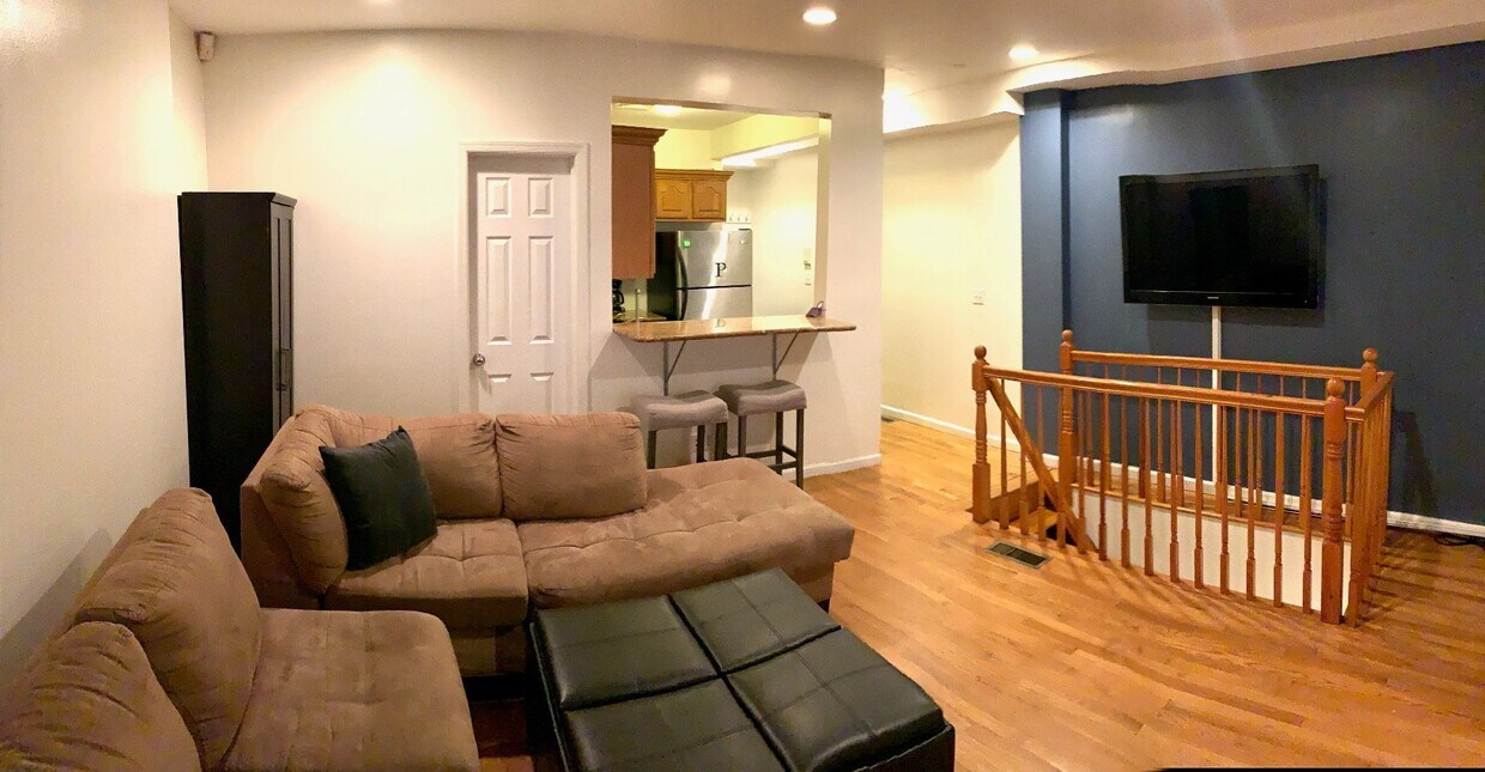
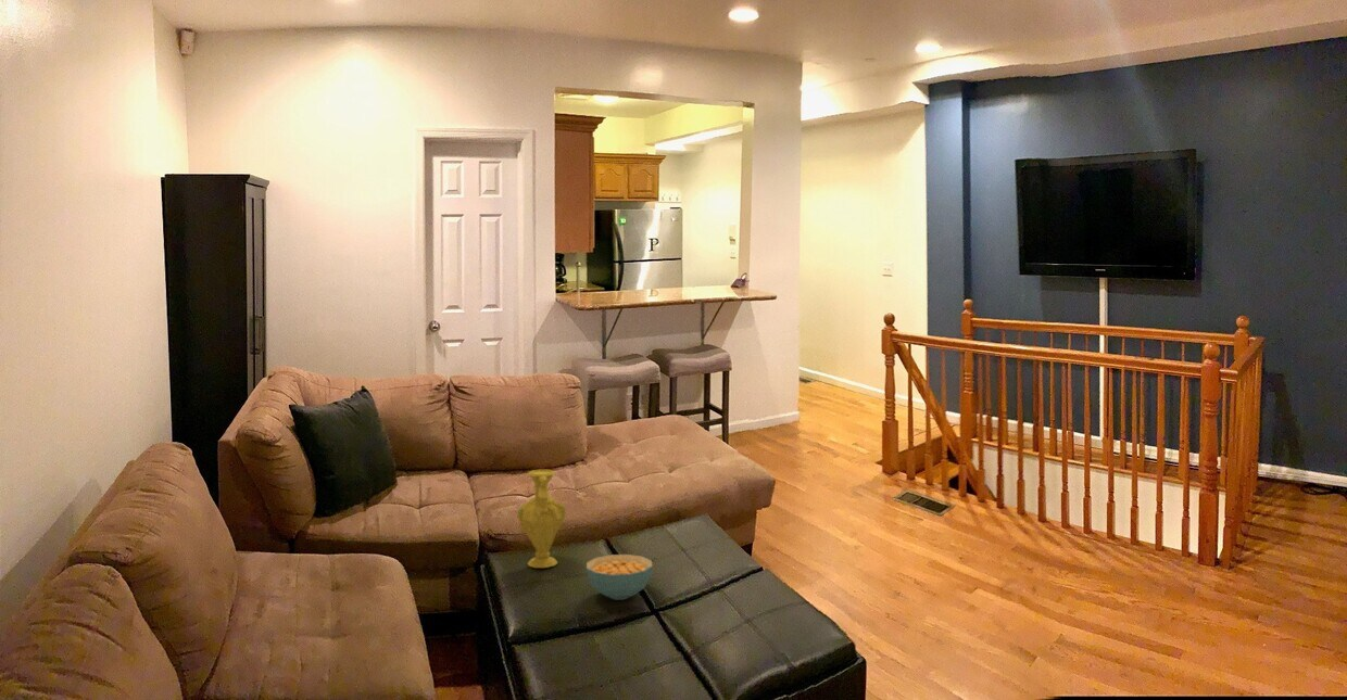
+ vase [517,468,567,569]
+ cereal bowl [586,553,654,601]
